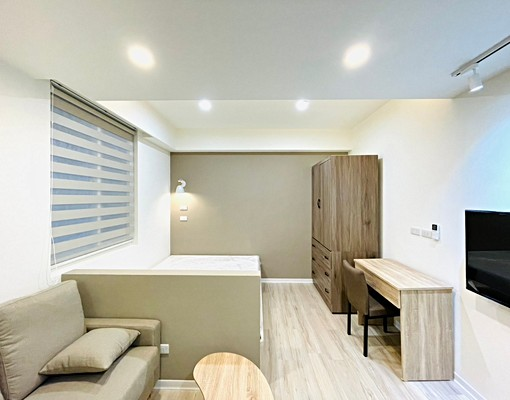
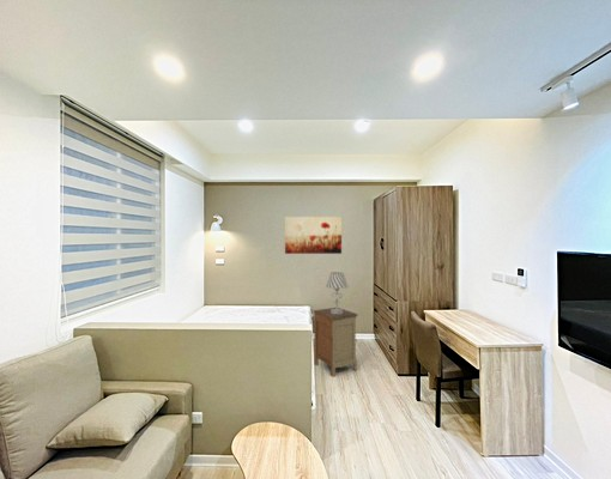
+ wall art [284,216,343,255]
+ nightstand [313,307,359,378]
+ table lamp [325,271,349,314]
